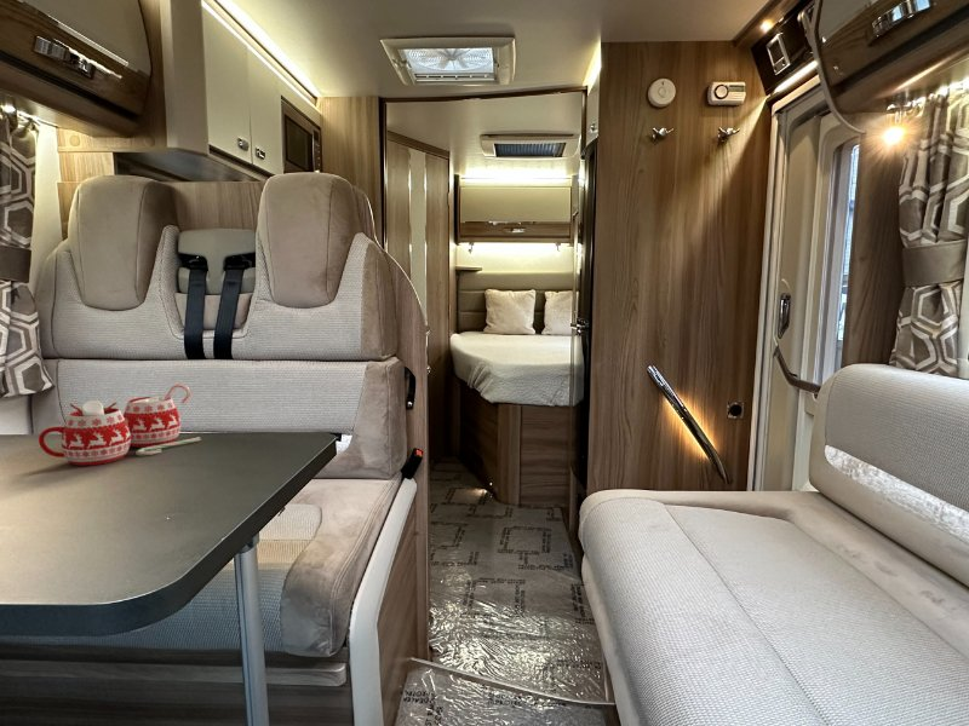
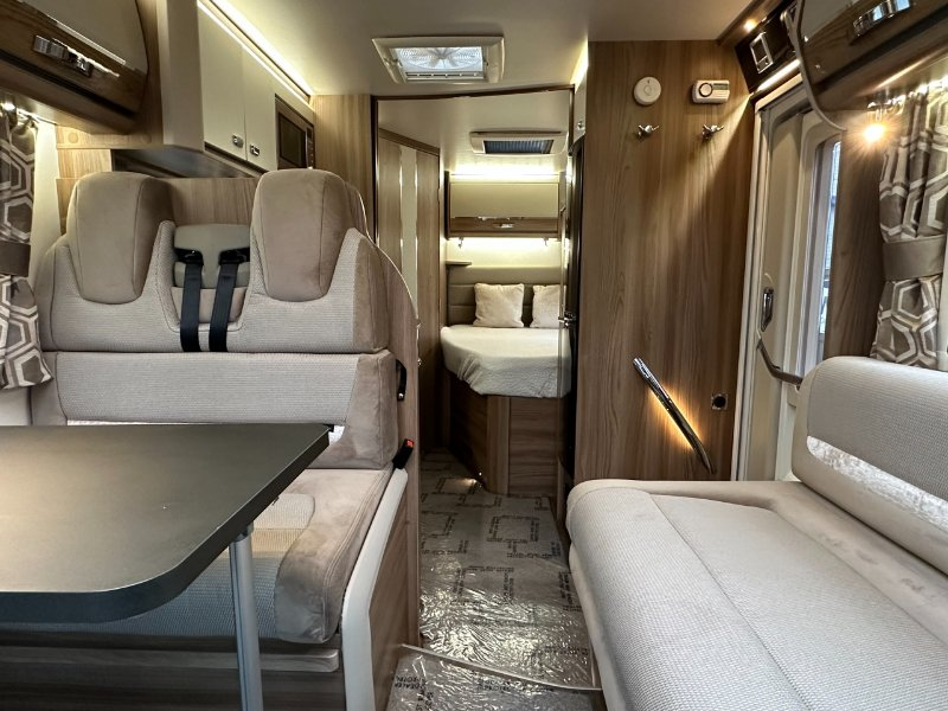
- mug [38,382,202,467]
